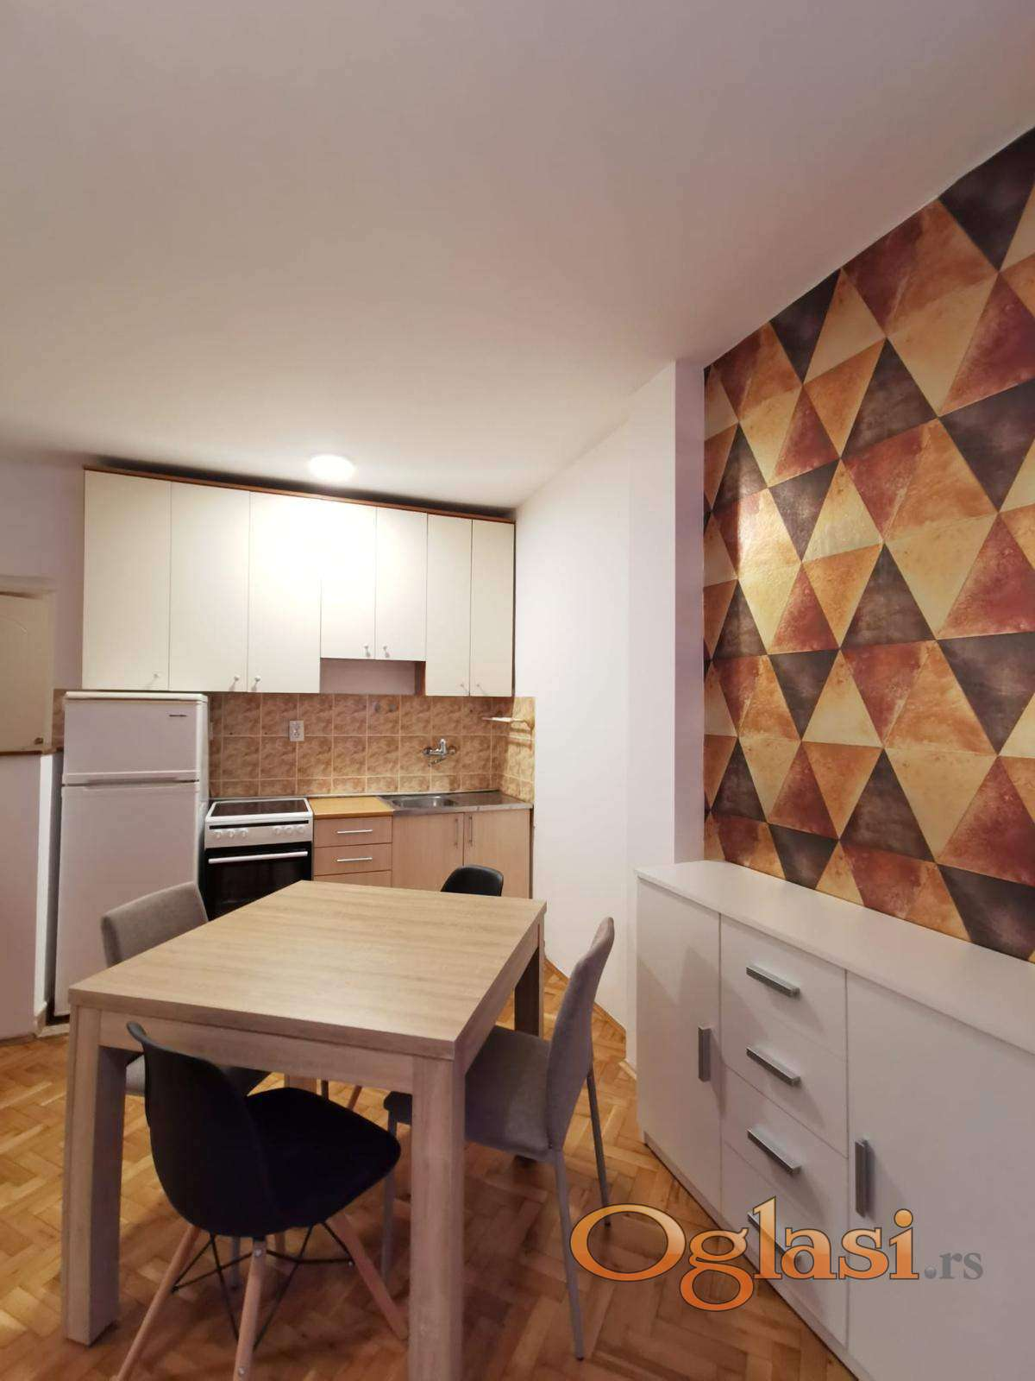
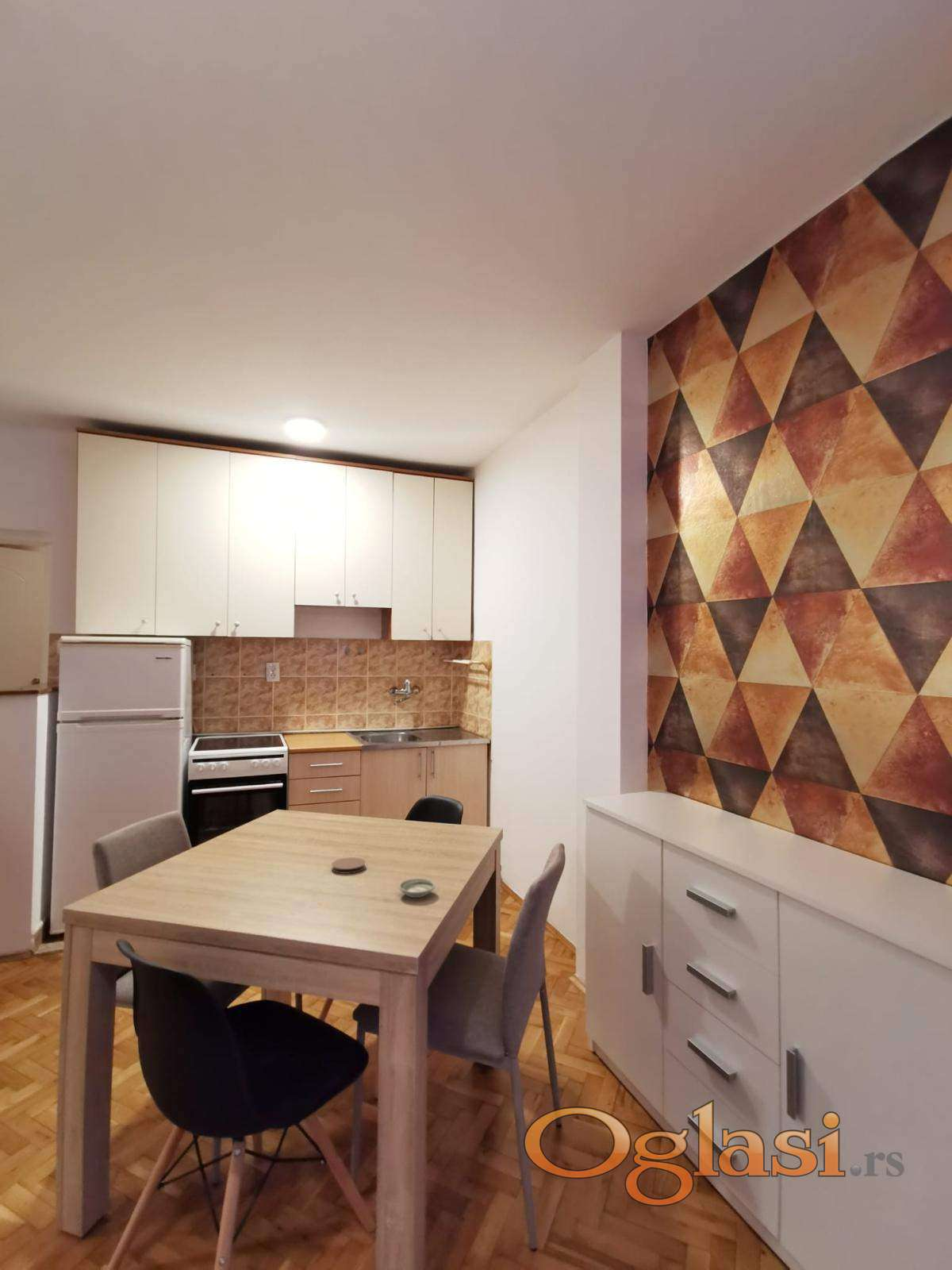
+ saucer [397,878,436,899]
+ coaster [331,856,367,875]
